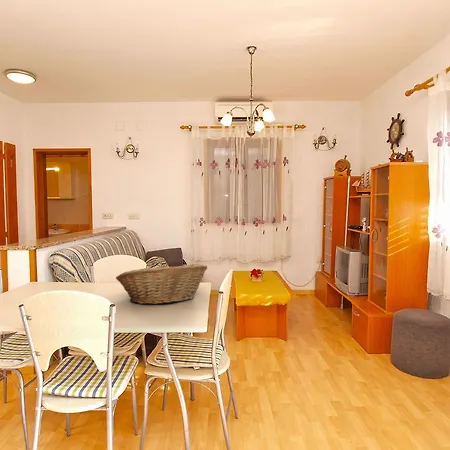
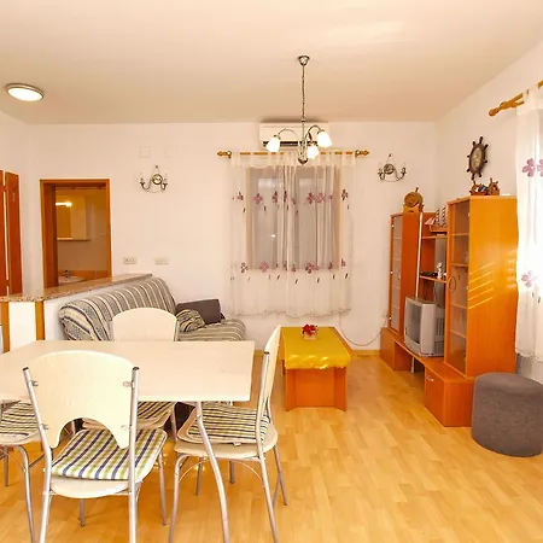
- fruit basket [115,263,208,305]
